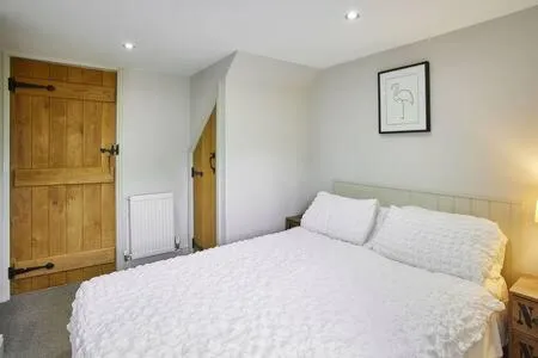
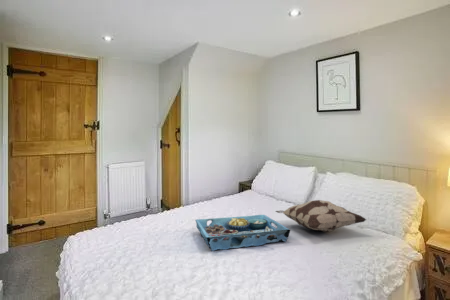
+ serving tray [194,214,291,252]
+ decorative pillow [274,199,367,233]
